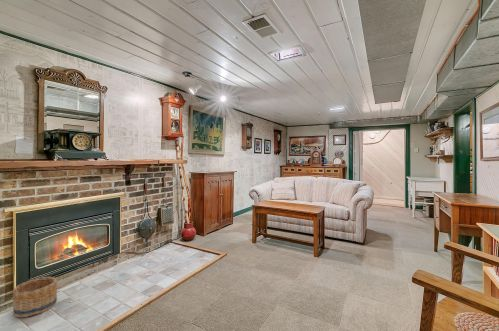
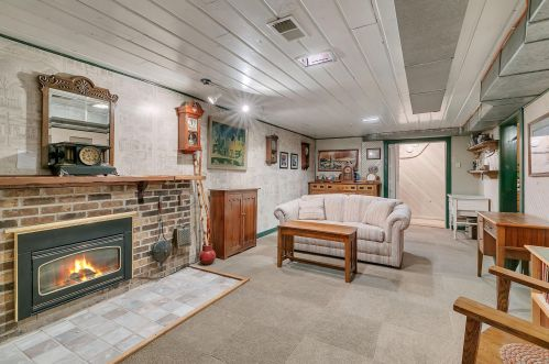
- basket [12,276,58,319]
